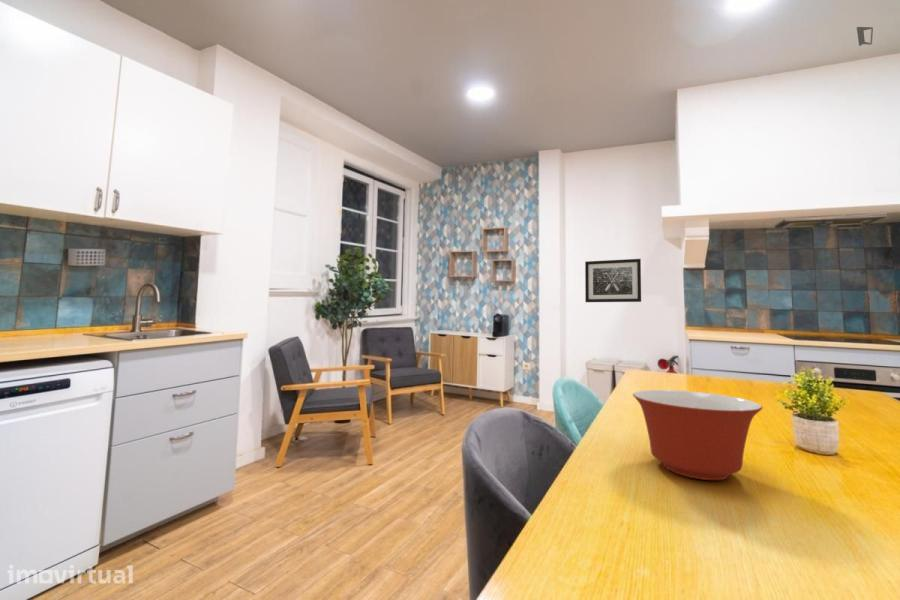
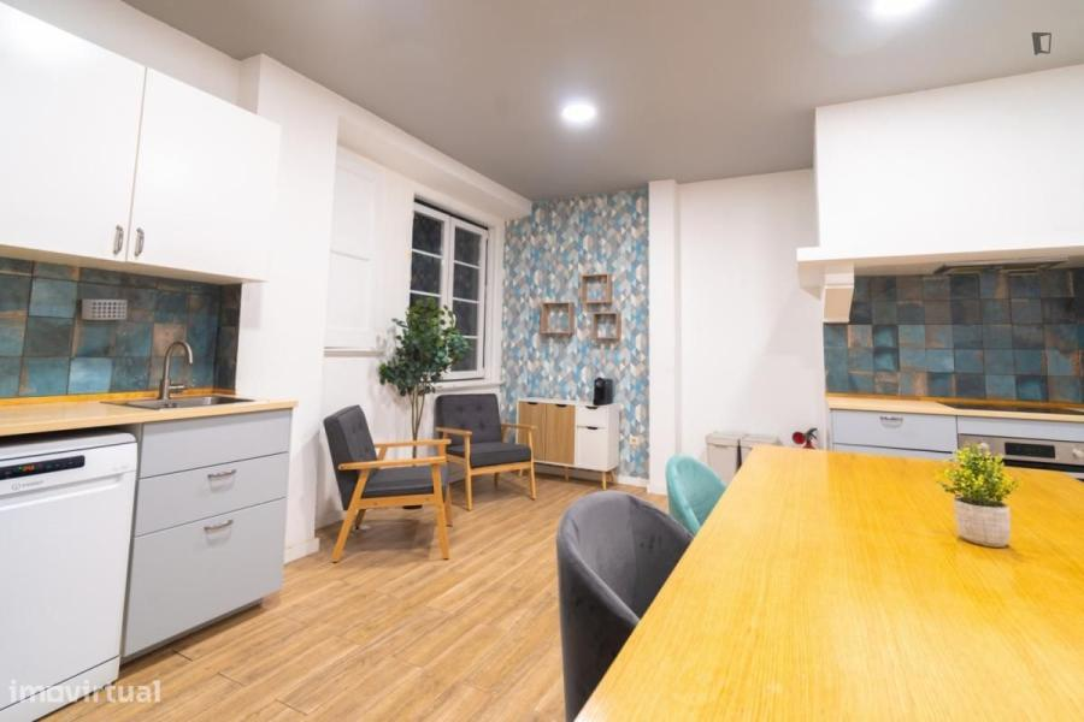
- mixing bowl [632,389,763,481]
- wall art [584,258,642,303]
